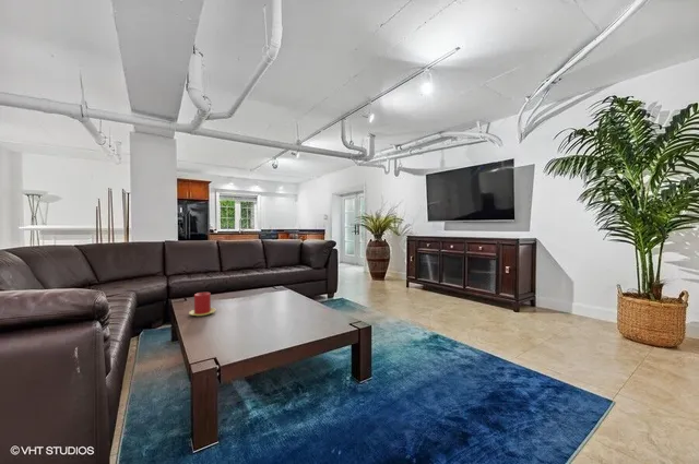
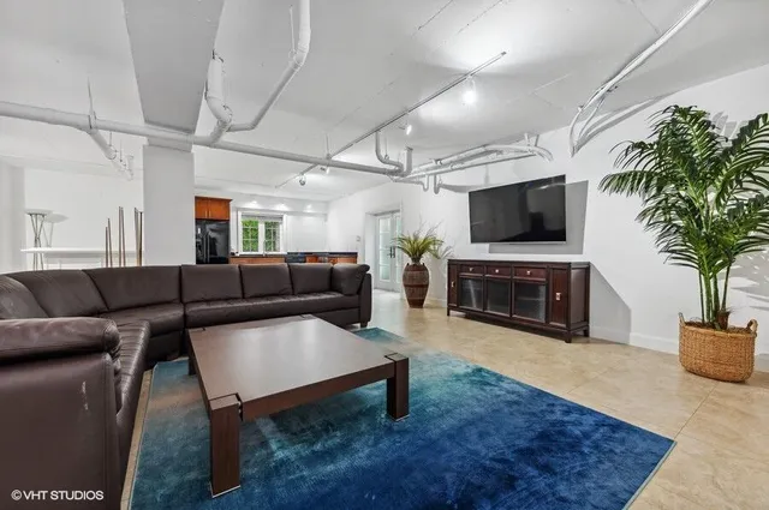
- candle [188,292,216,317]
